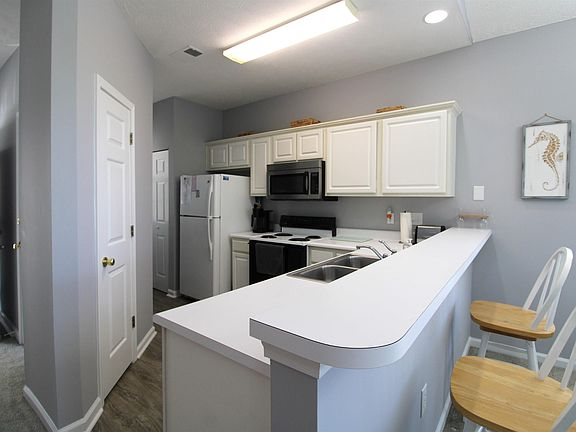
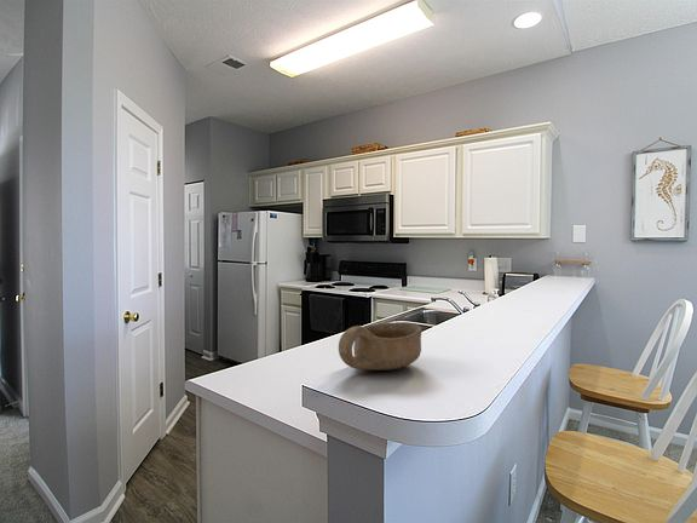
+ bowl [338,321,424,372]
